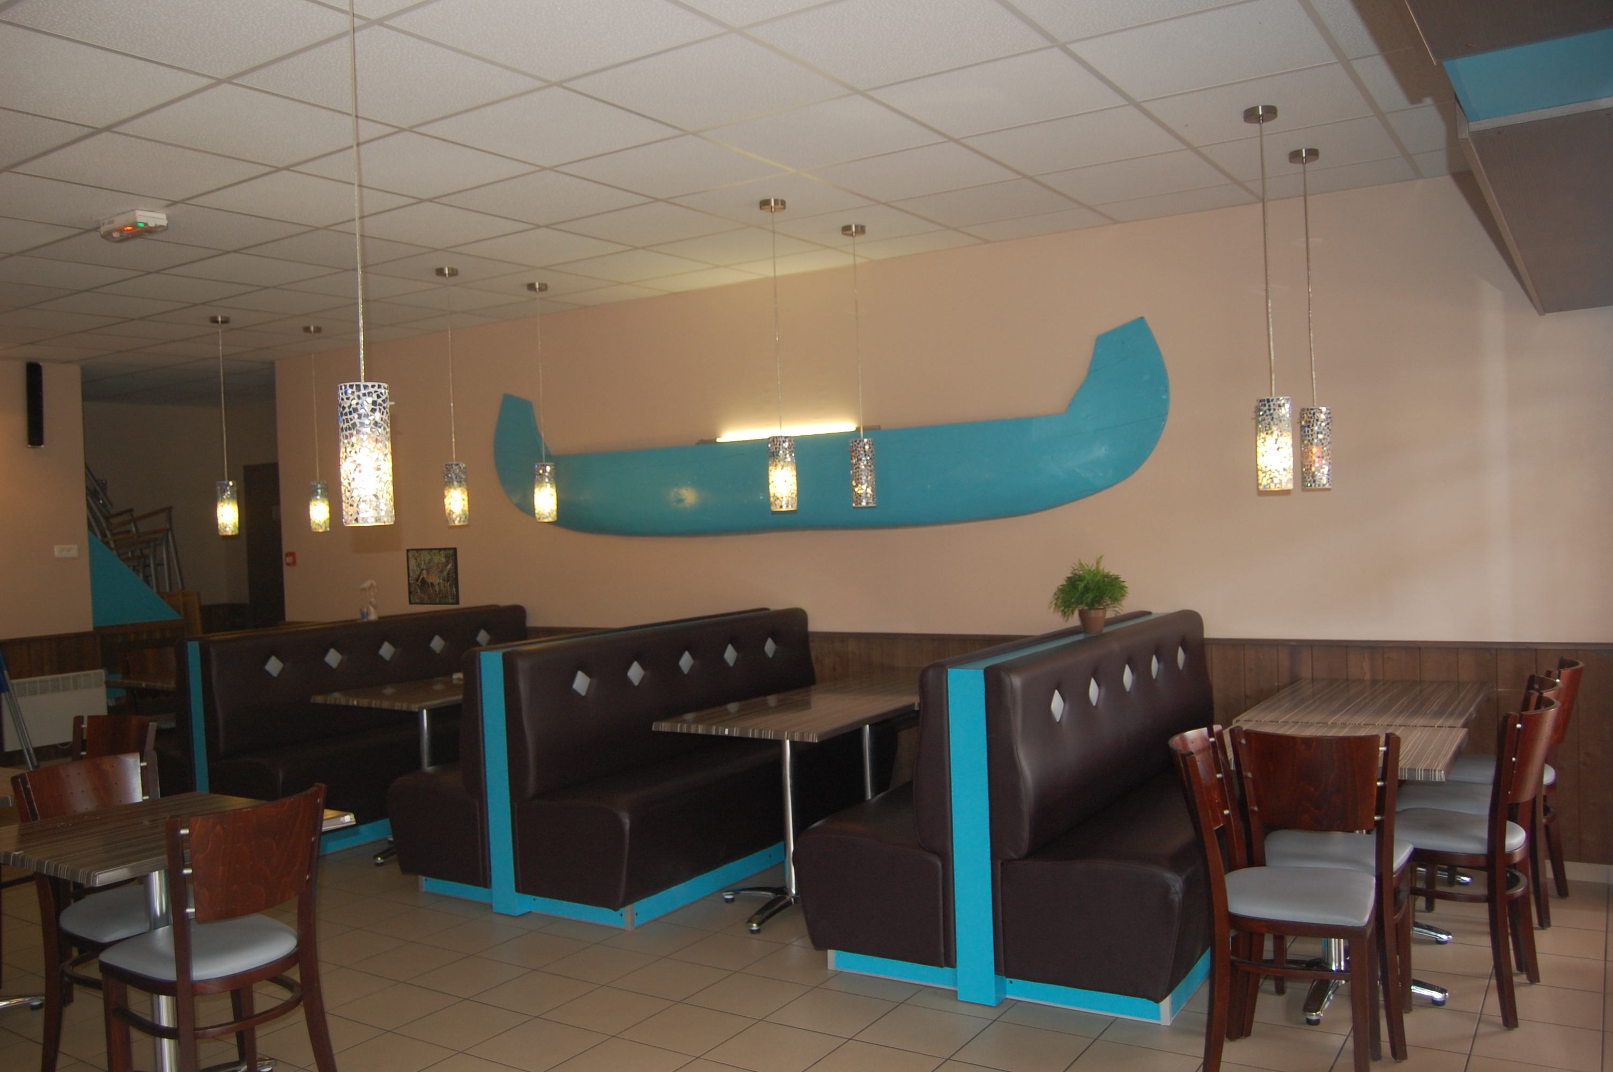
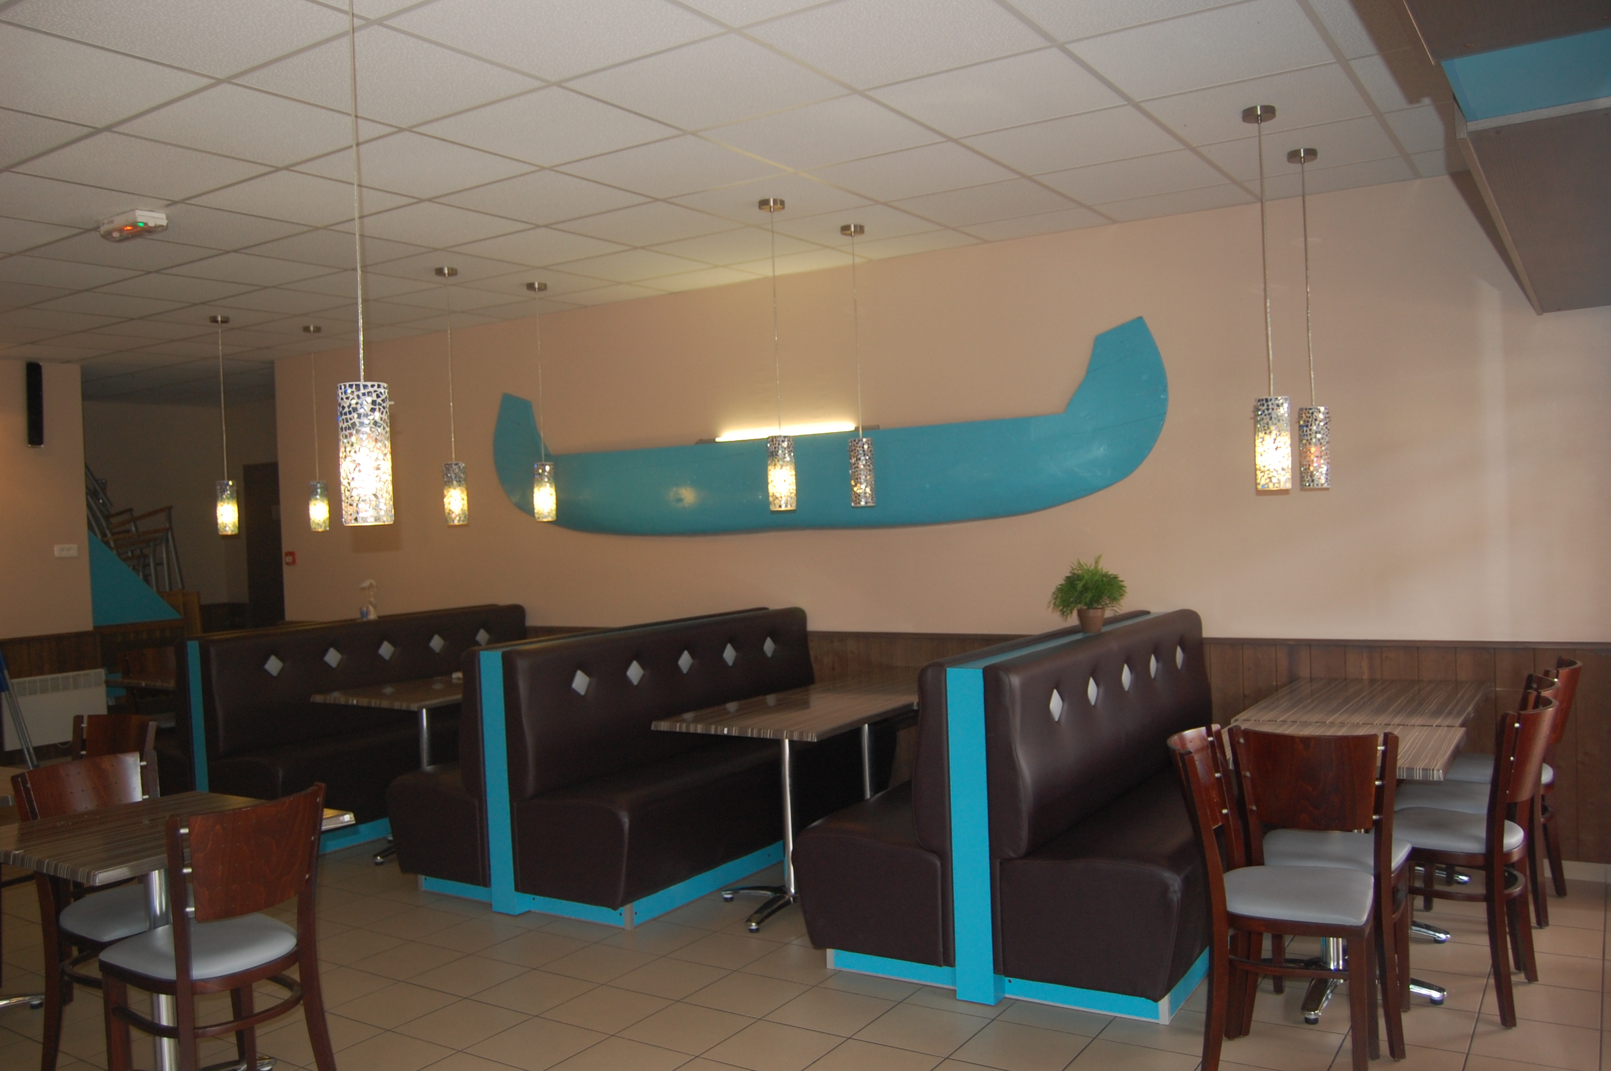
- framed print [406,547,461,605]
